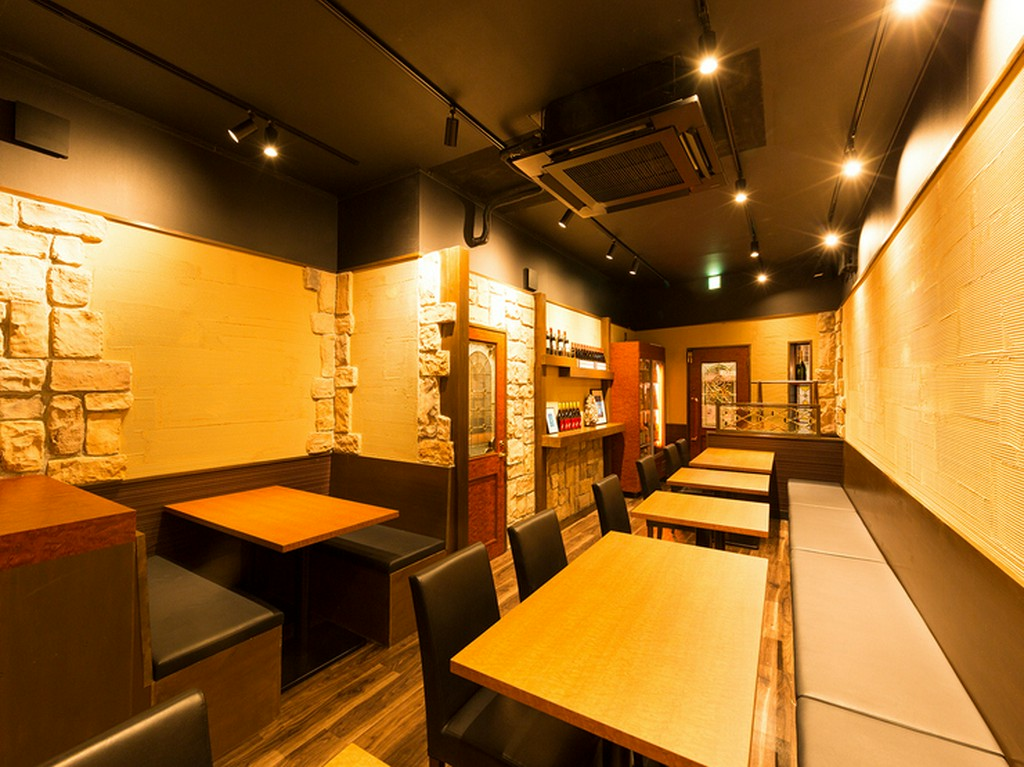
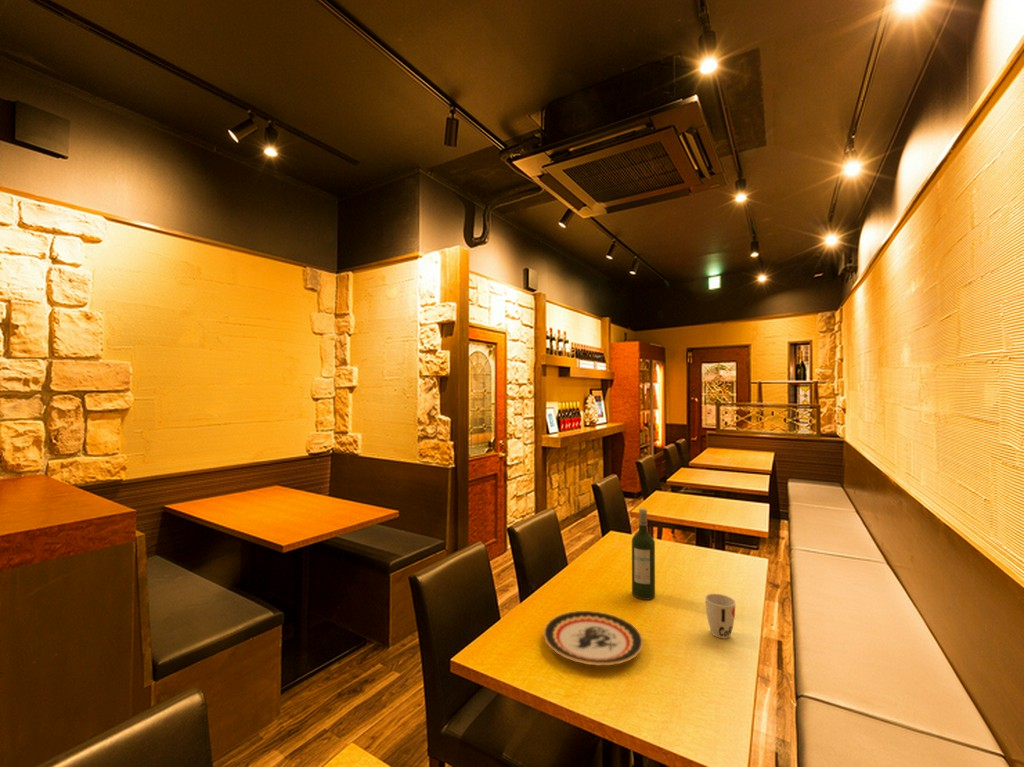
+ plate [543,610,644,666]
+ wine bottle [631,507,656,601]
+ cup [704,593,737,639]
